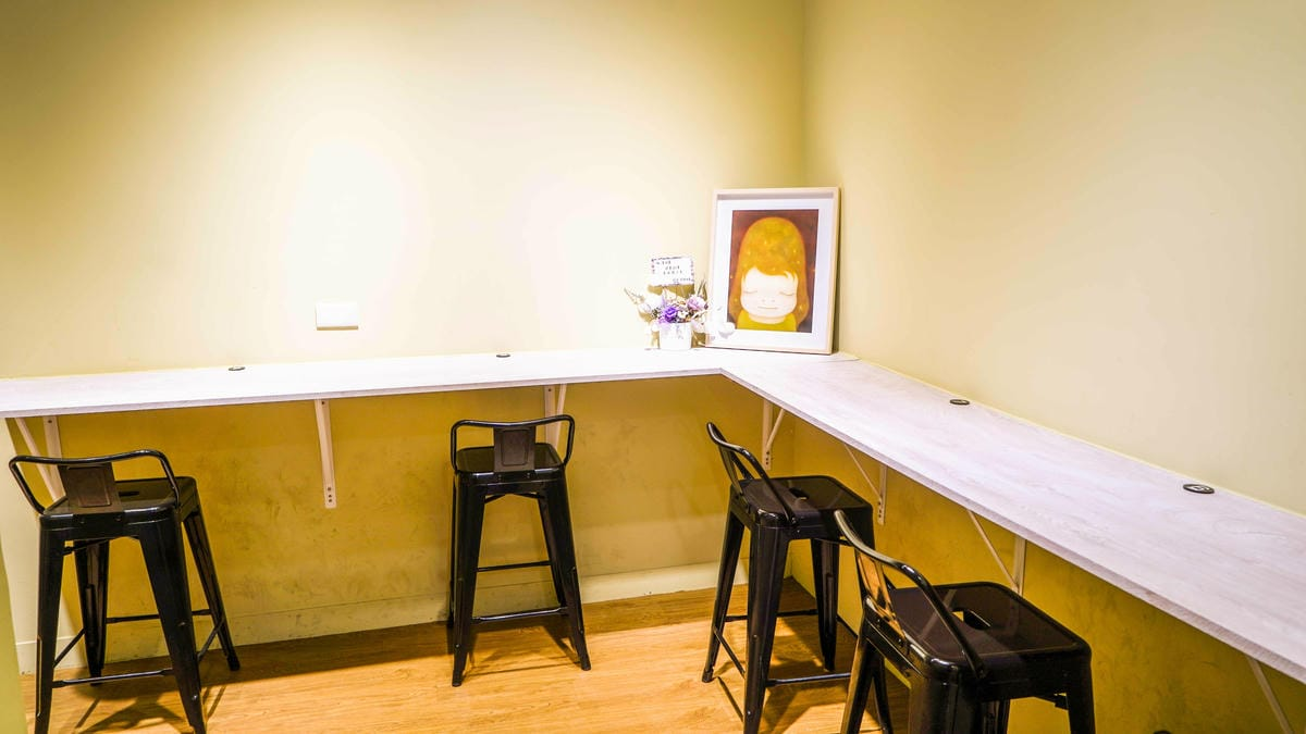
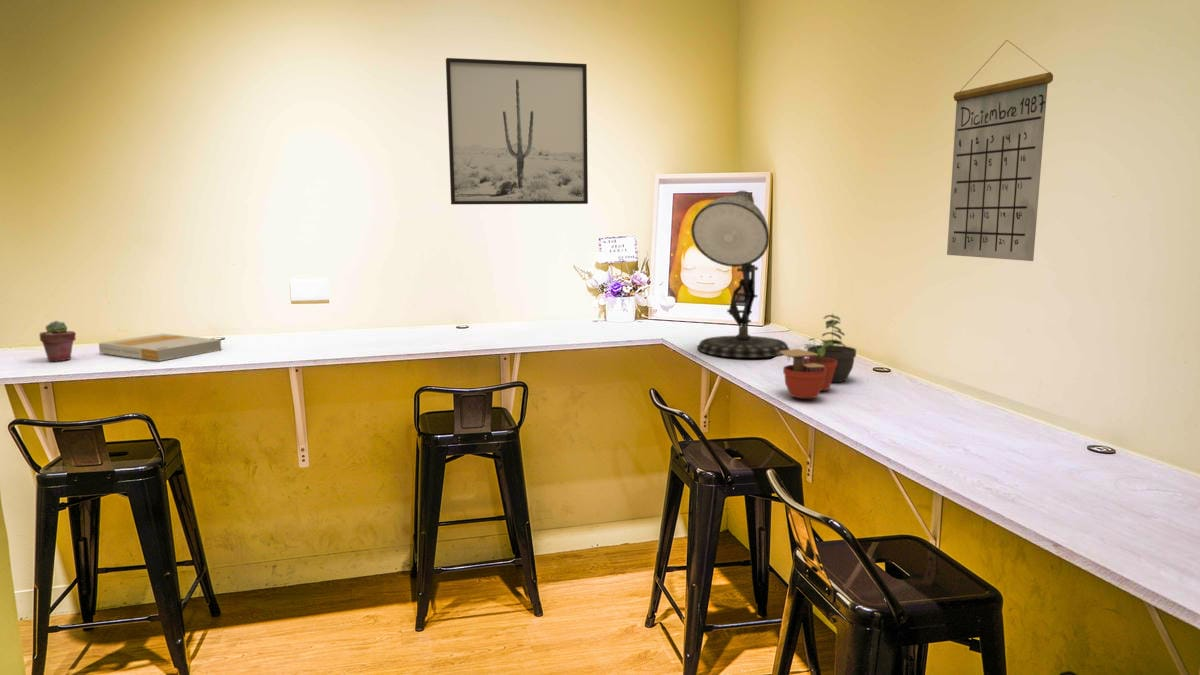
+ calendar [946,39,1054,262]
+ potted succulent [38,320,77,363]
+ book [98,333,222,362]
+ desk lamp [690,190,791,359]
+ wall art [445,57,589,205]
+ potted plant [780,314,857,399]
